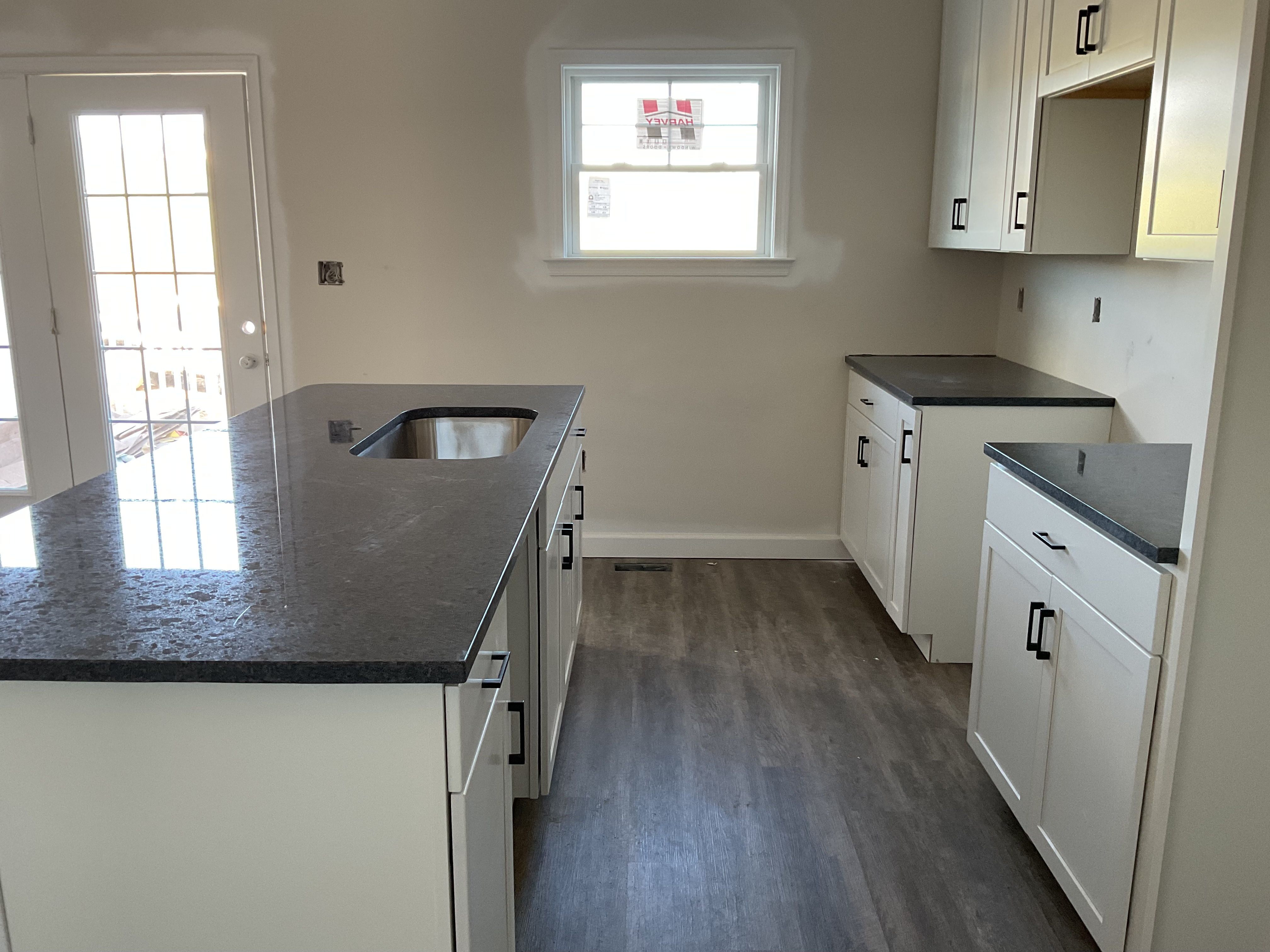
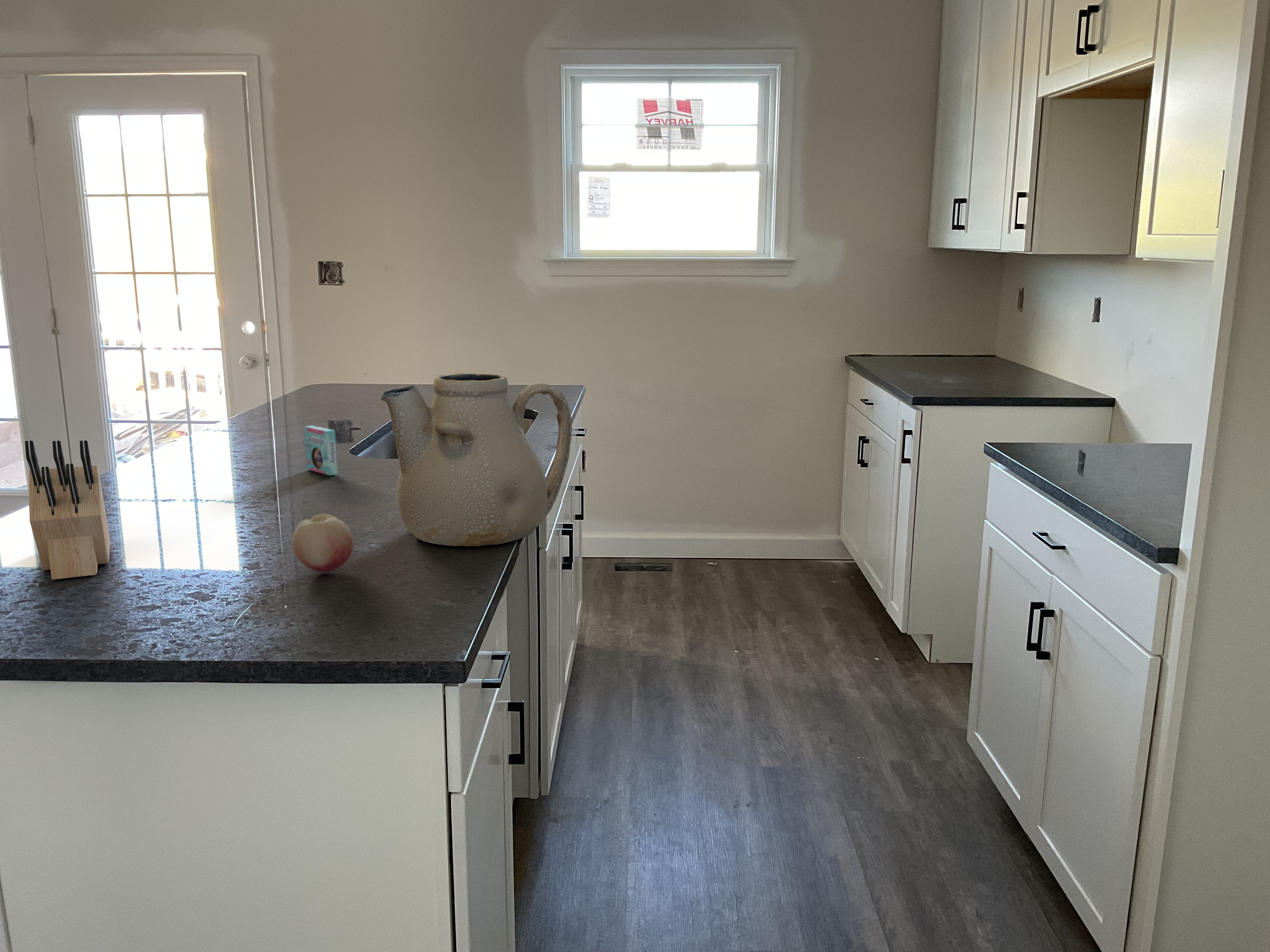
+ cosmetic container [304,425,338,476]
+ teapot [380,373,572,547]
+ knife block [25,440,111,580]
+ fruit [292,514,354,573]
